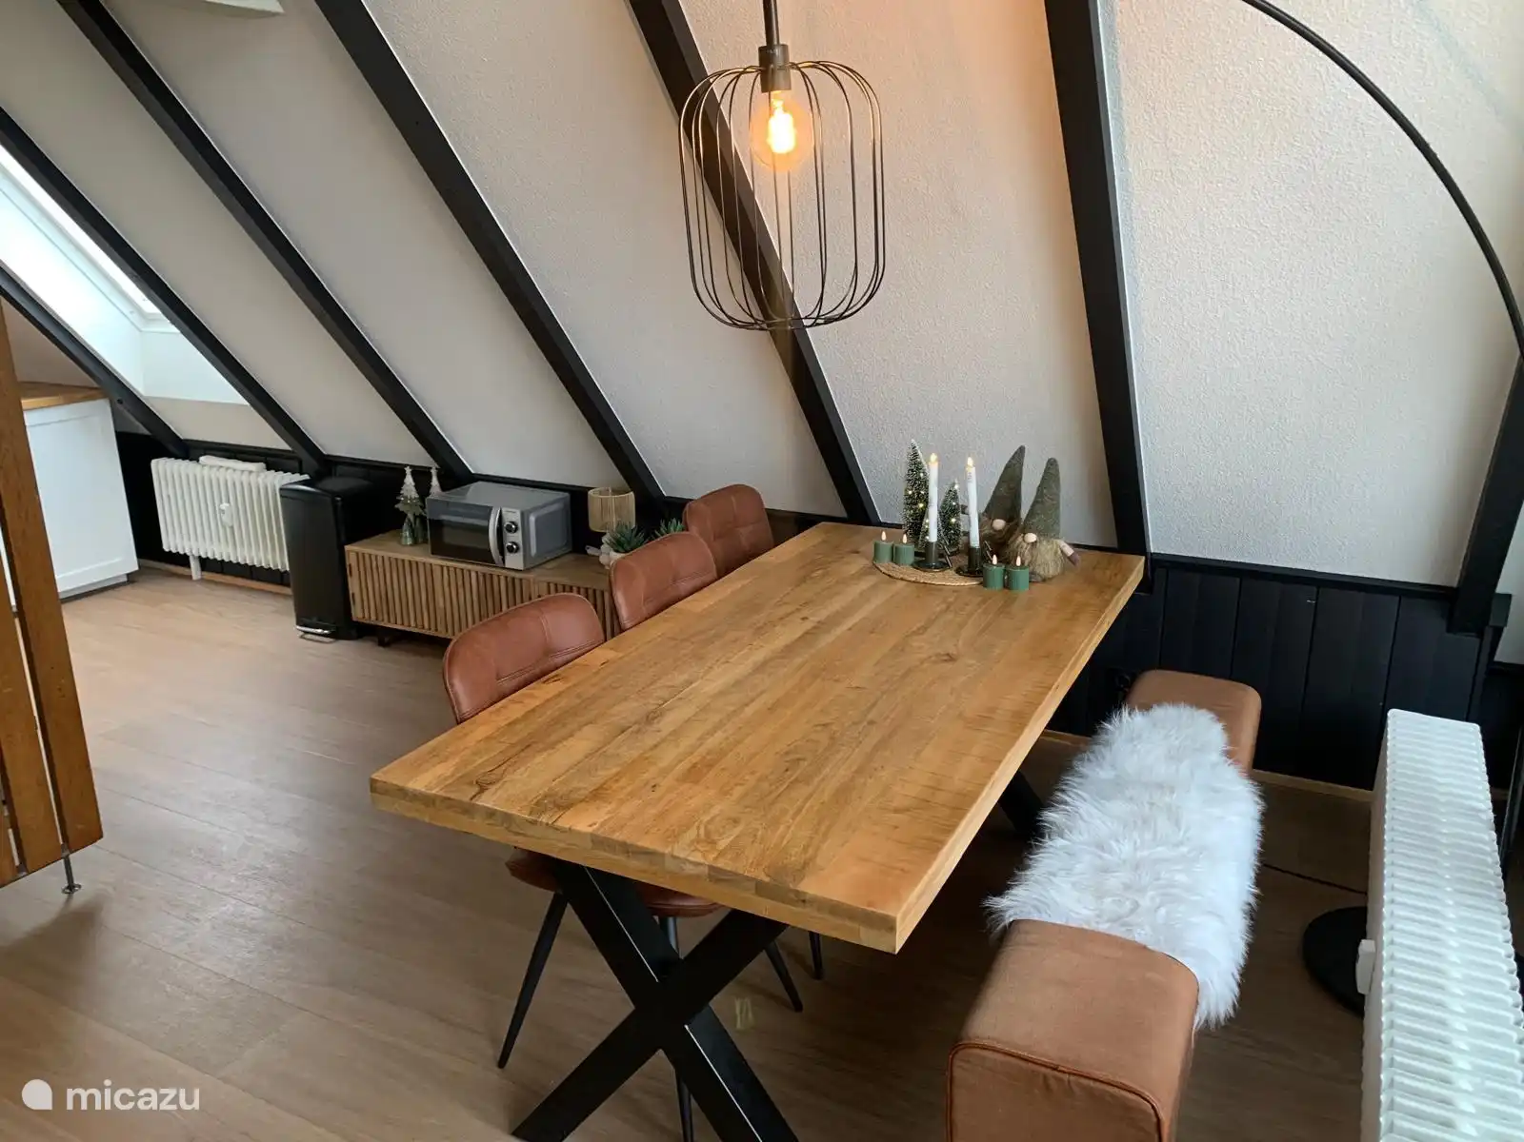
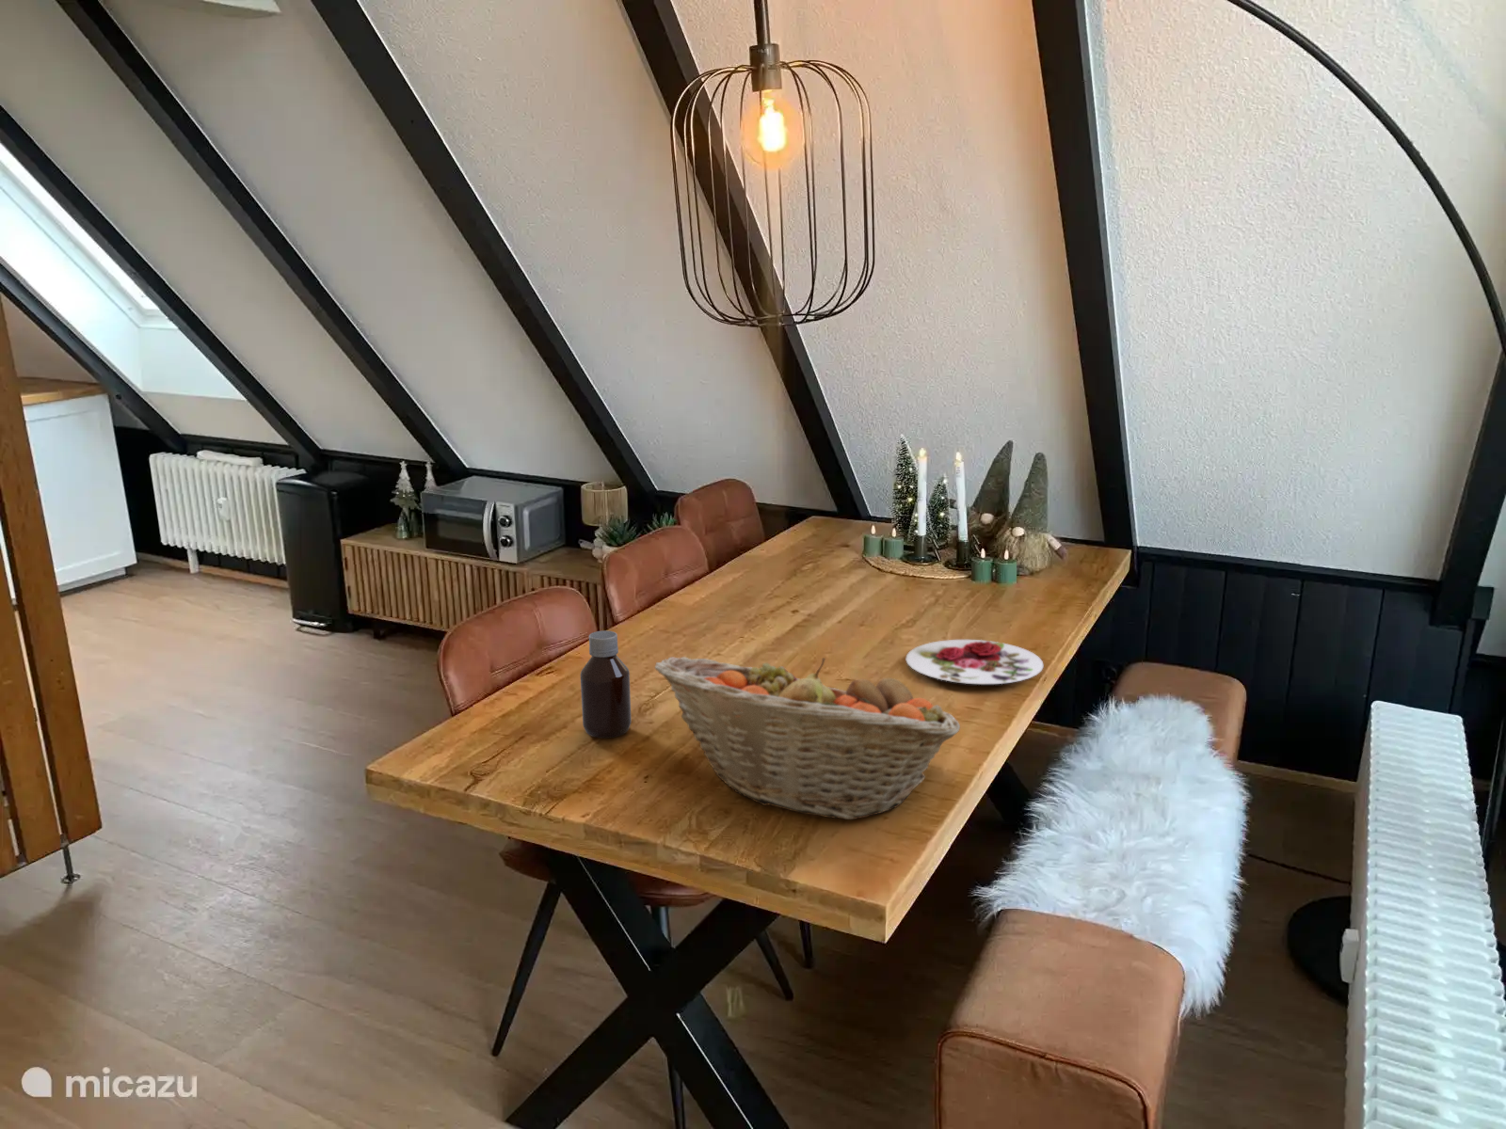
+ plate [906,639,1045,685]
+ bottle [580,630,632,739]
+ fruit basket [655,656,961,821]
